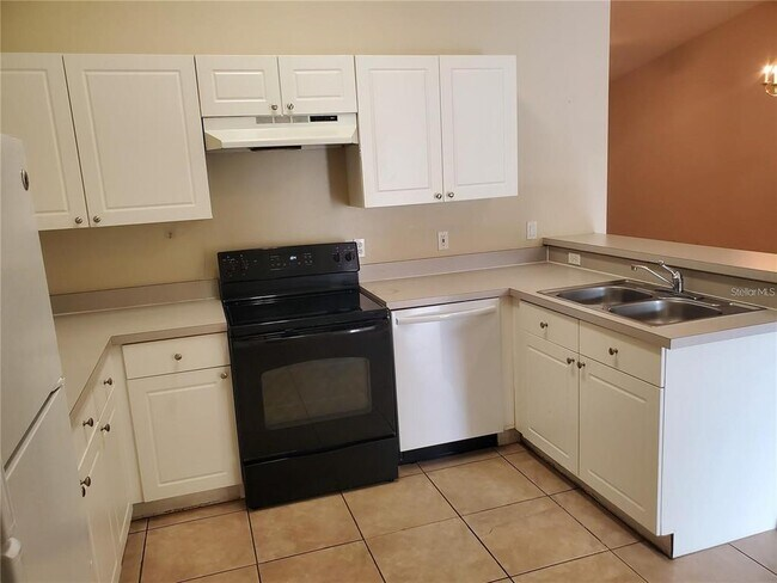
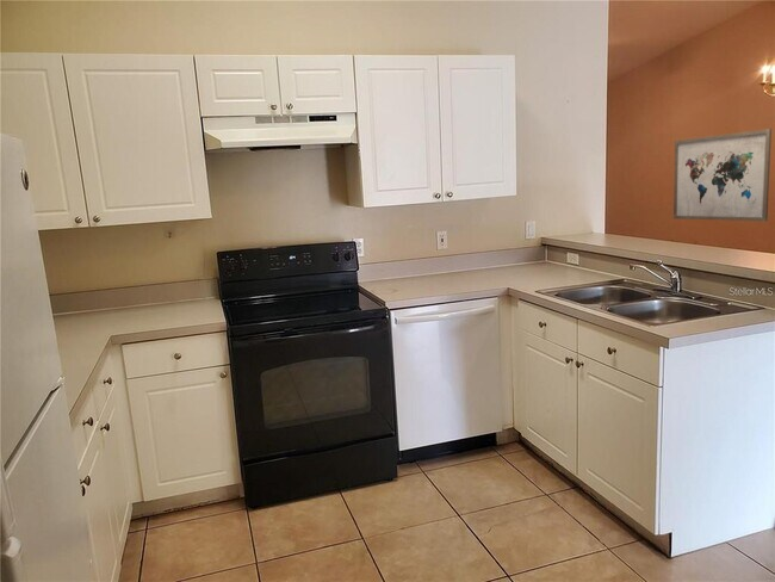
+ wall art [672,128,773,222]
